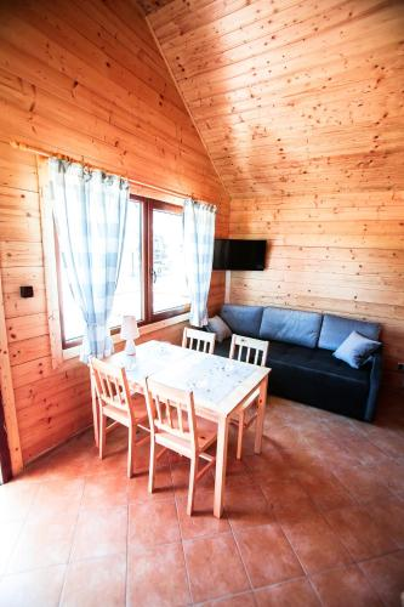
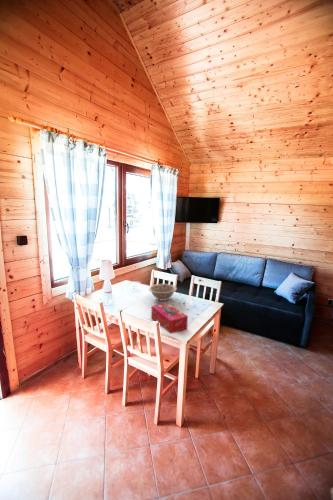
+ decorative bowl [148,283,178,302]
+ tissue box [150,302,189,335]
